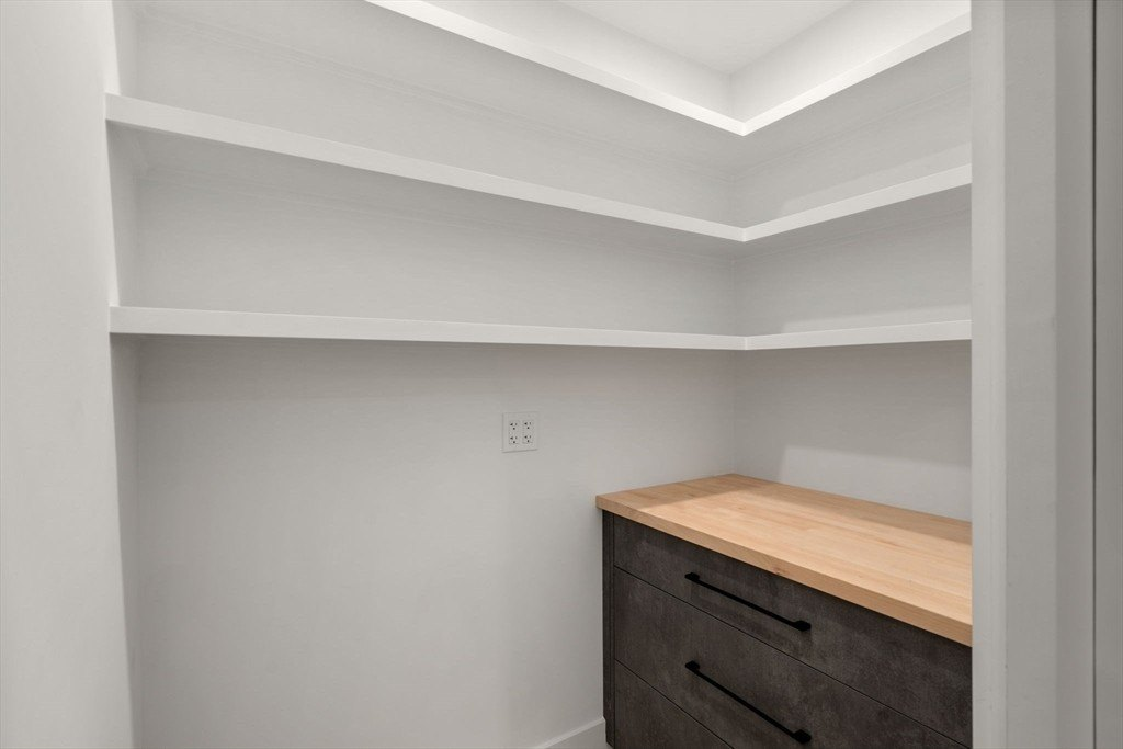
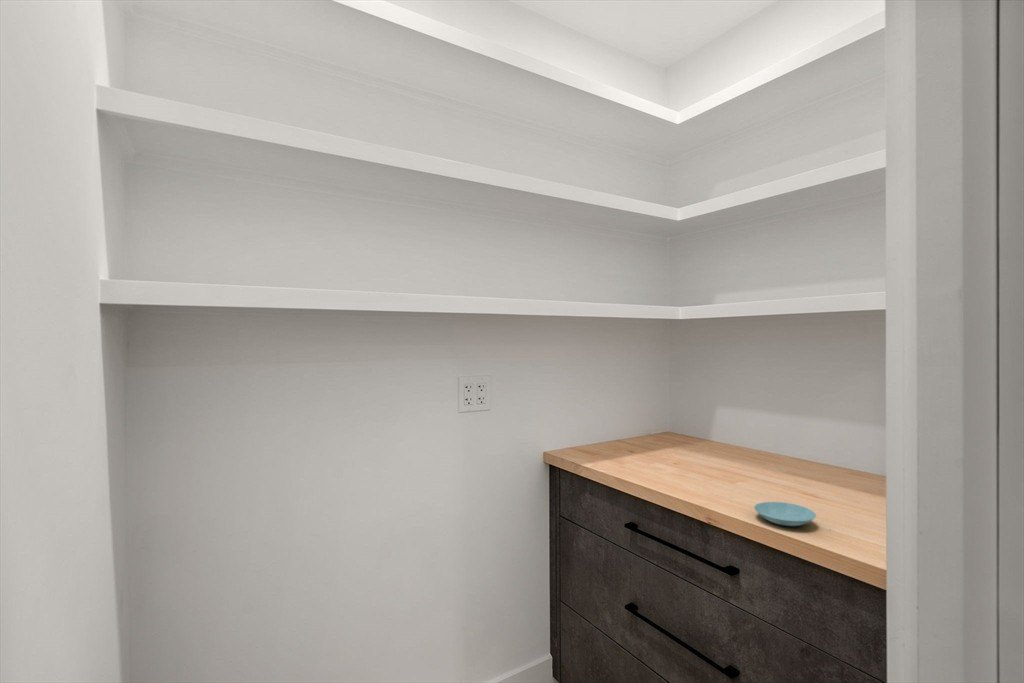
+ saucer [753,501,817,527]
